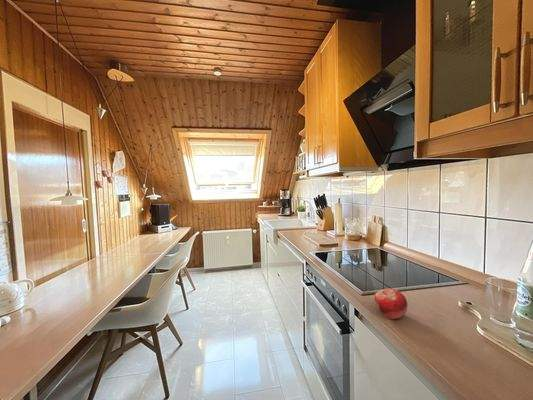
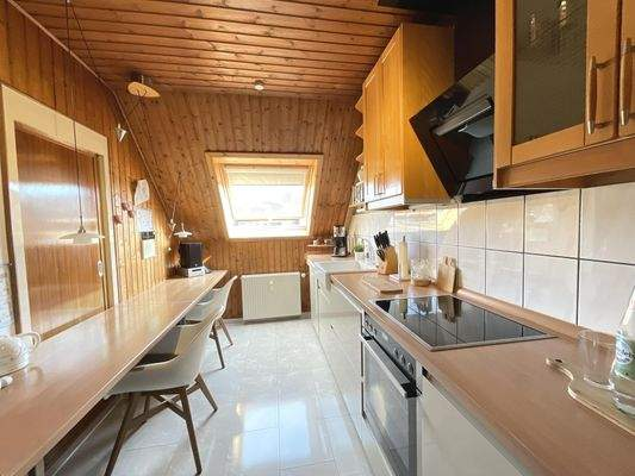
- fruit [374,287,409,320]
